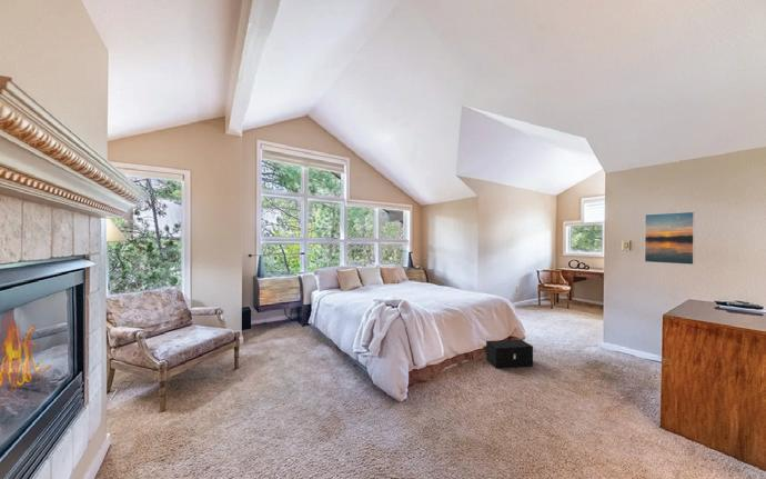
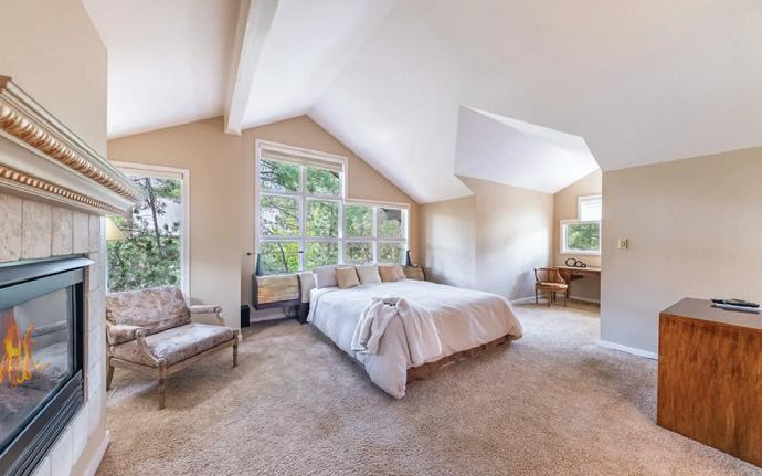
- speaker [485,339,534,369]
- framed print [644,211,696,266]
